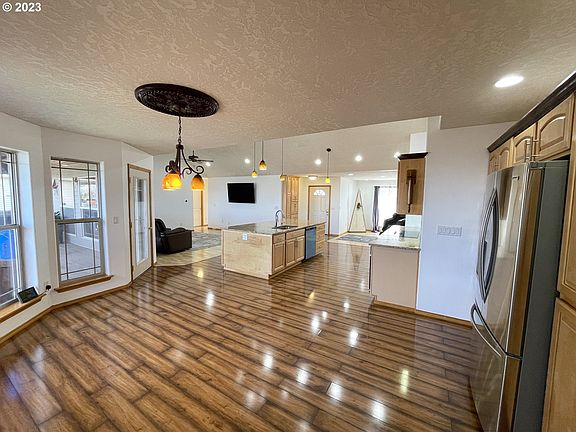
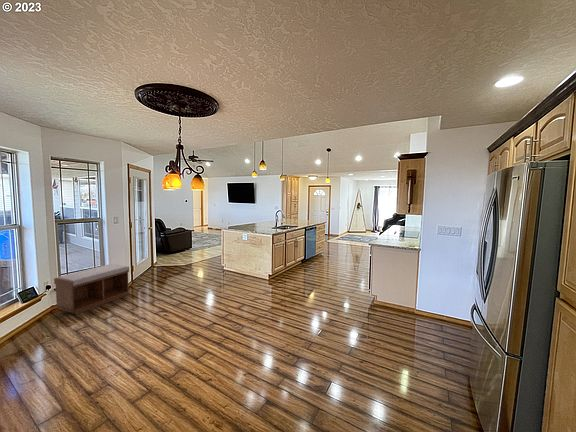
+ bench [53,263,131,315]
